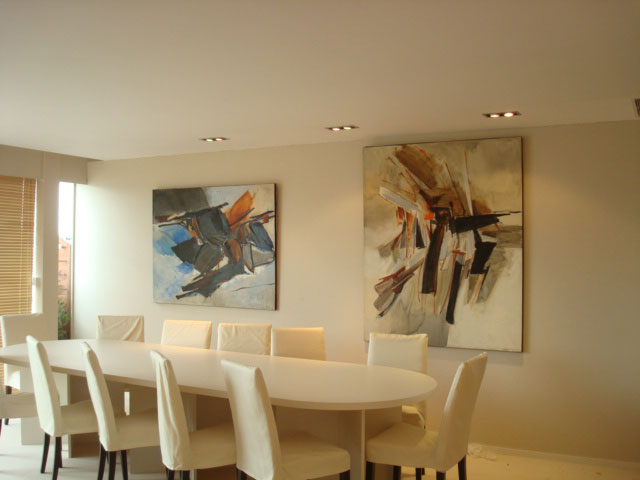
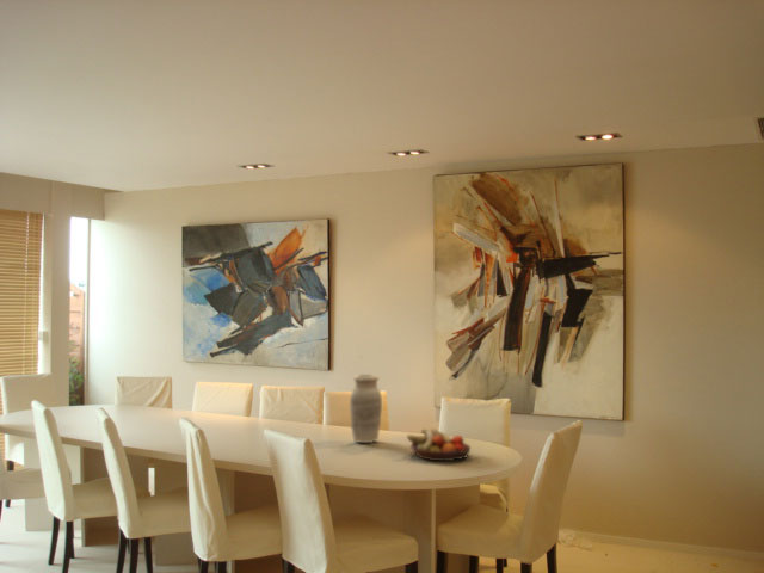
+ vase [349,374,383,444]
+ fruit bowl [406,427,472,462]
